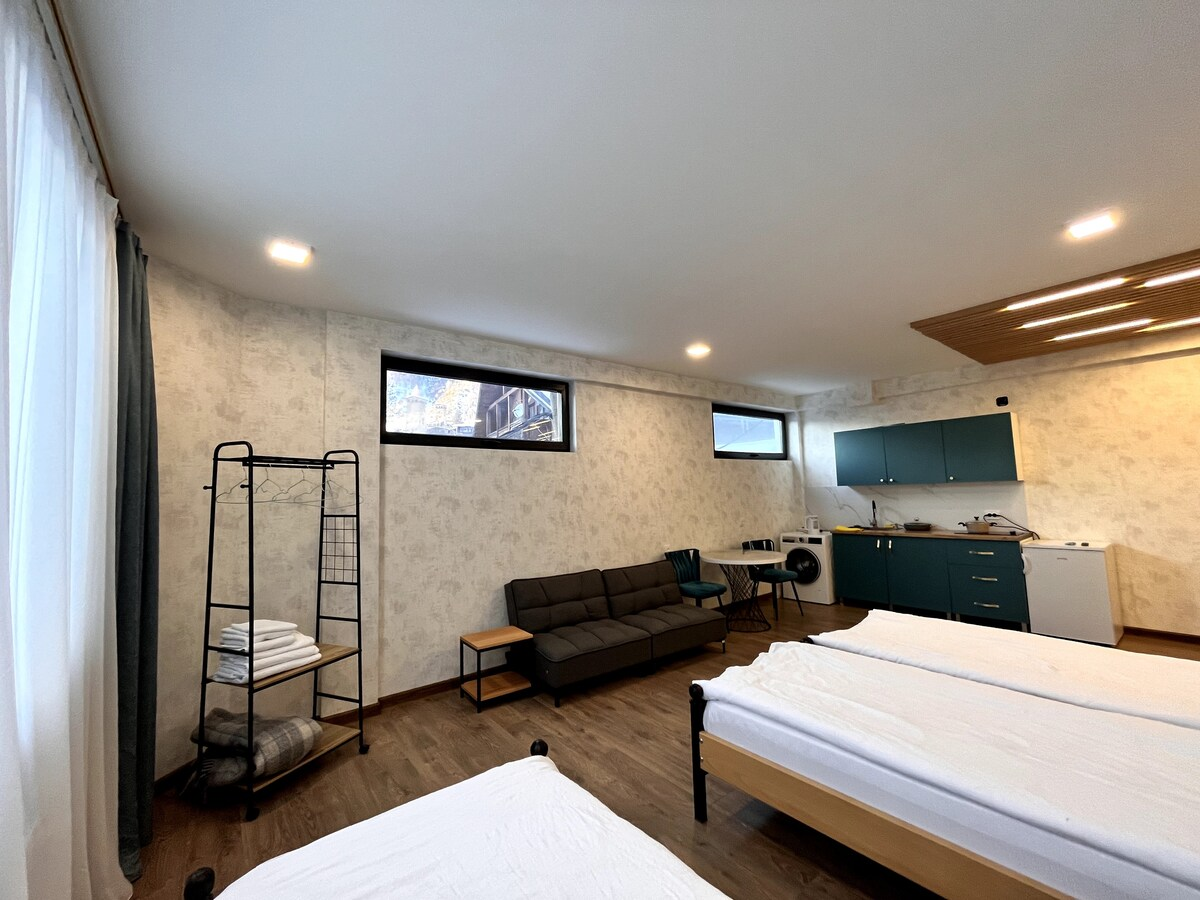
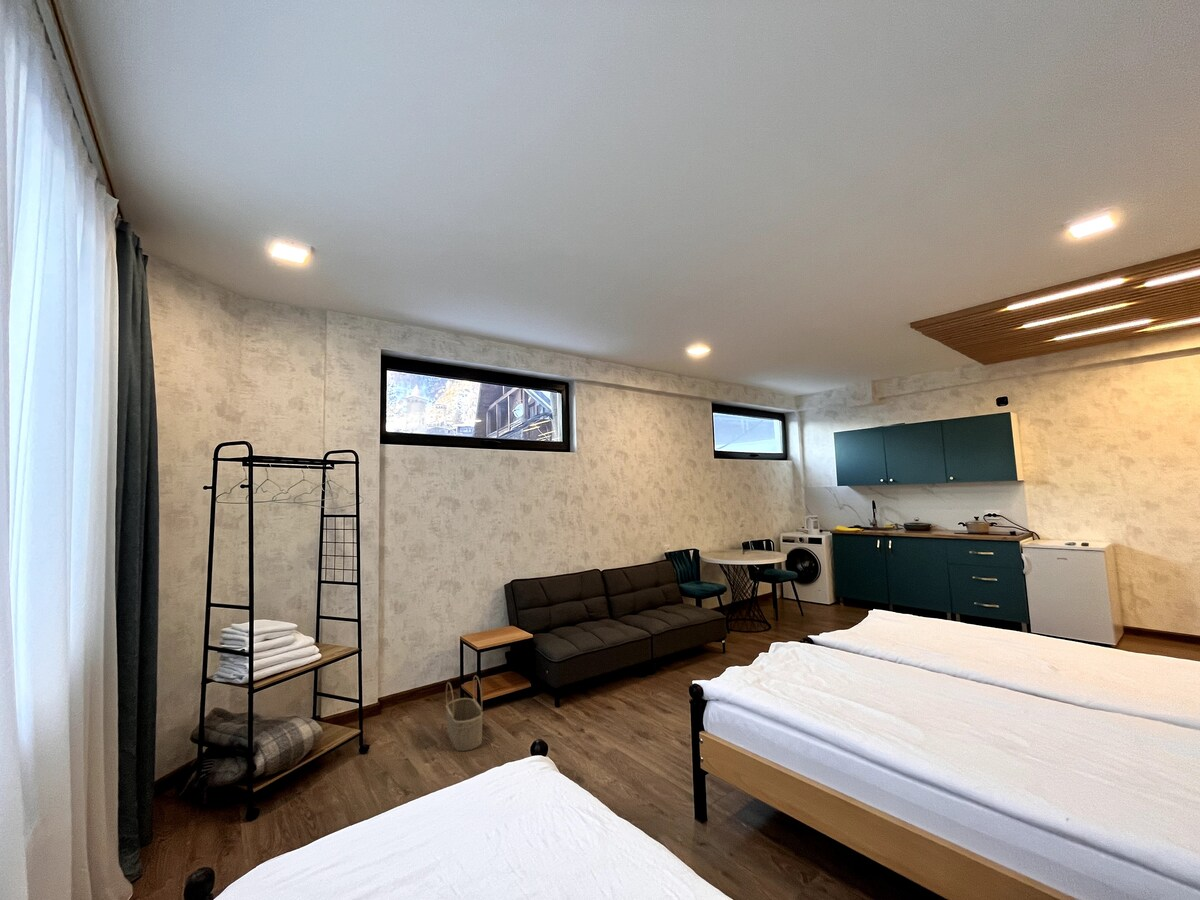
+ wicker basket [445,675,484,752]
